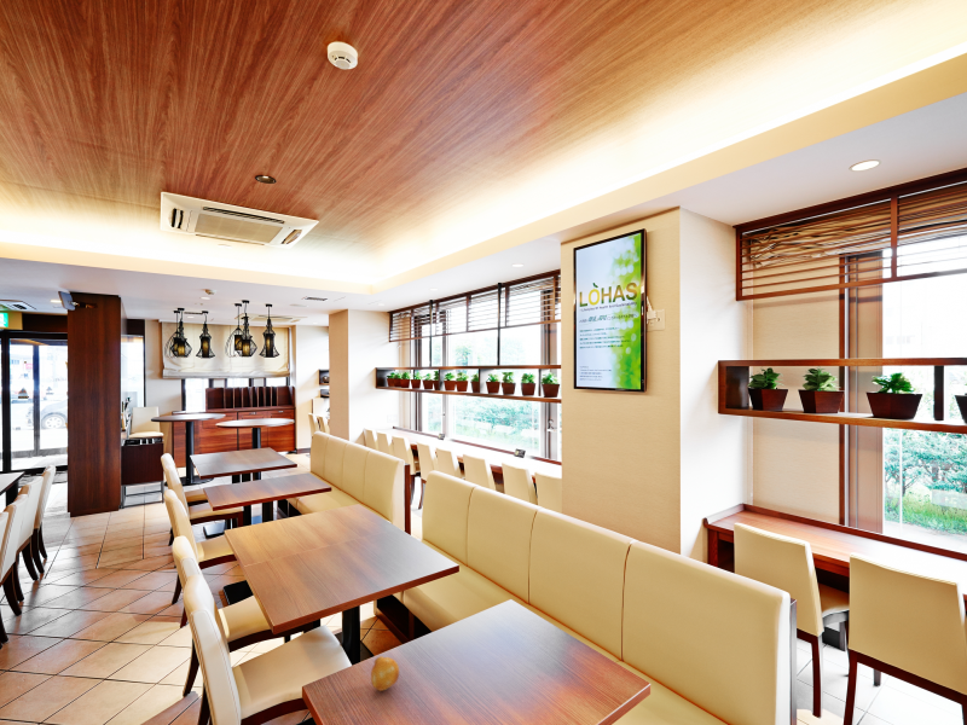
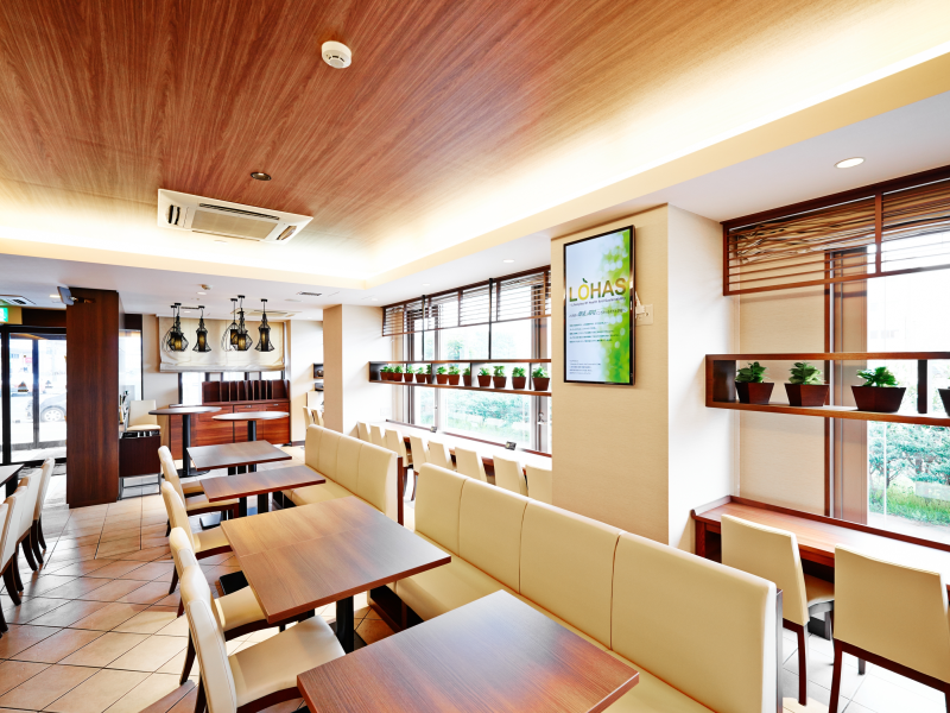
- fruit [370,655,400,692]
